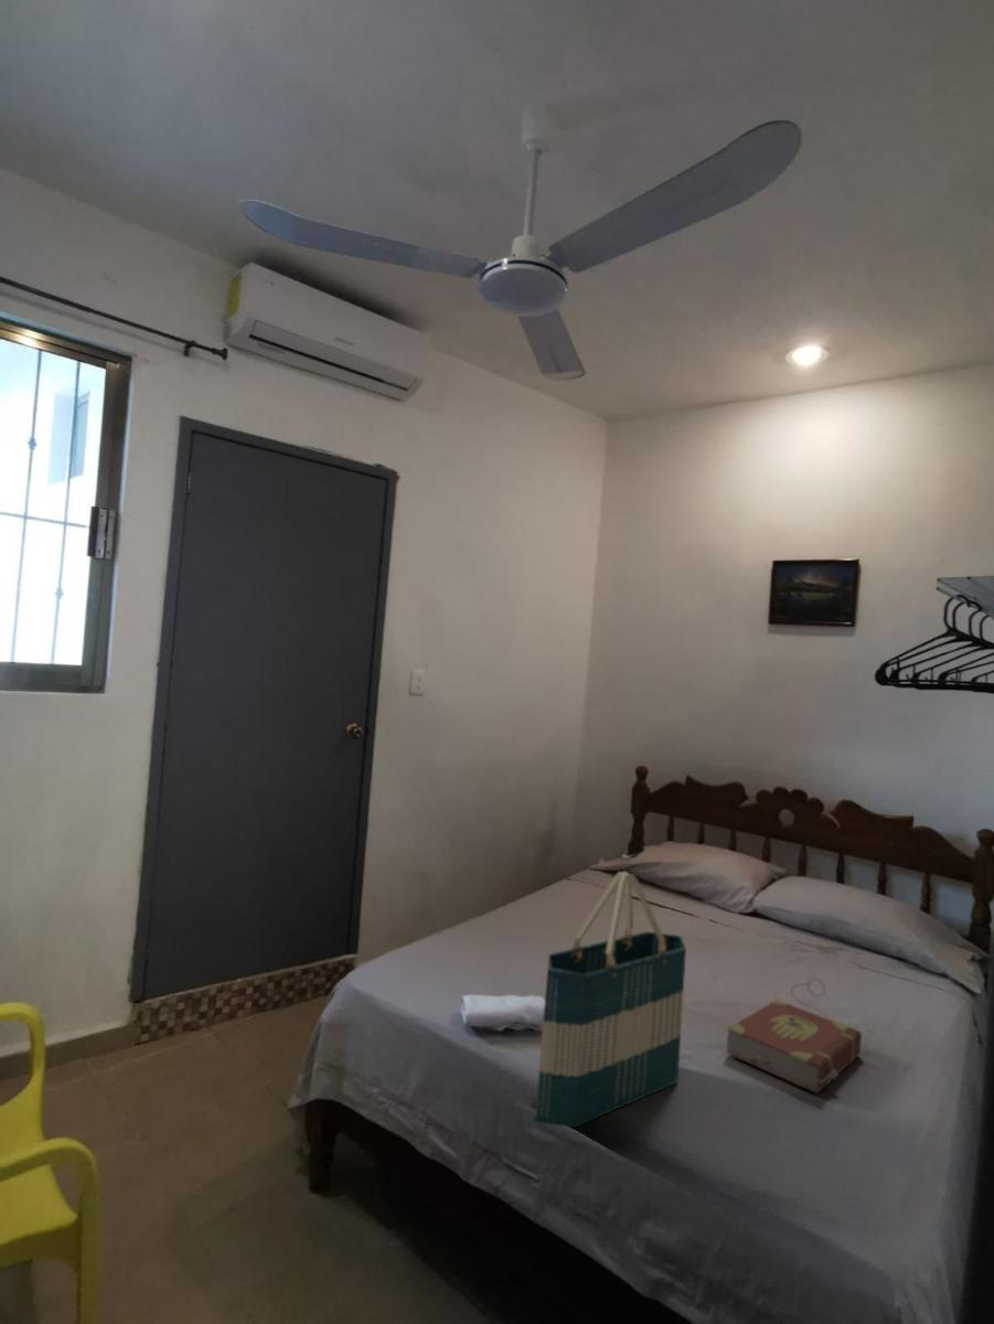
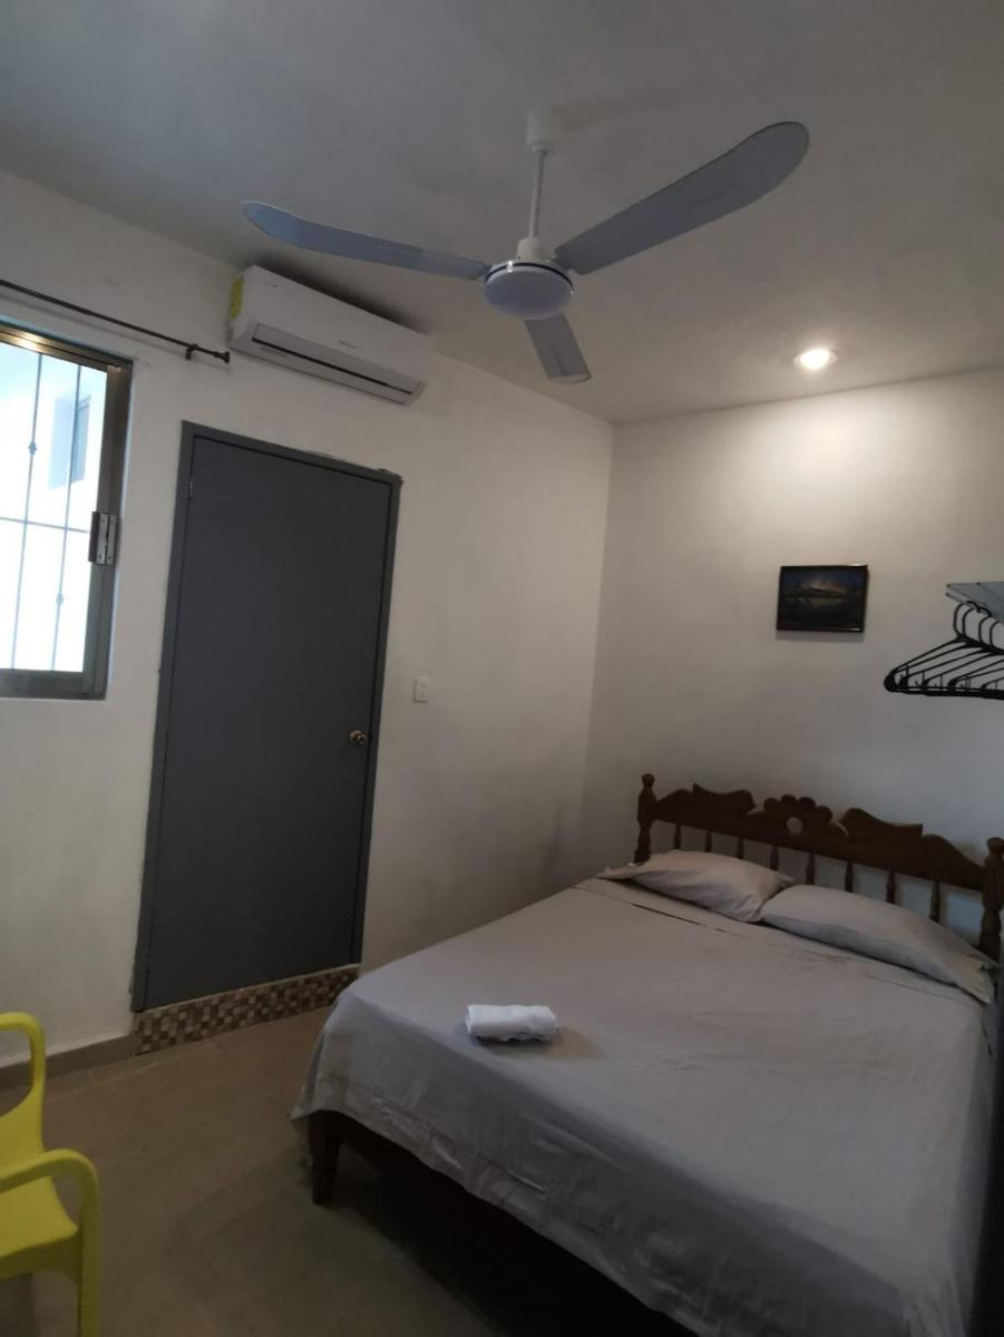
- book [726,978,863,1095]
- tote bag [533,871,687,1129]
